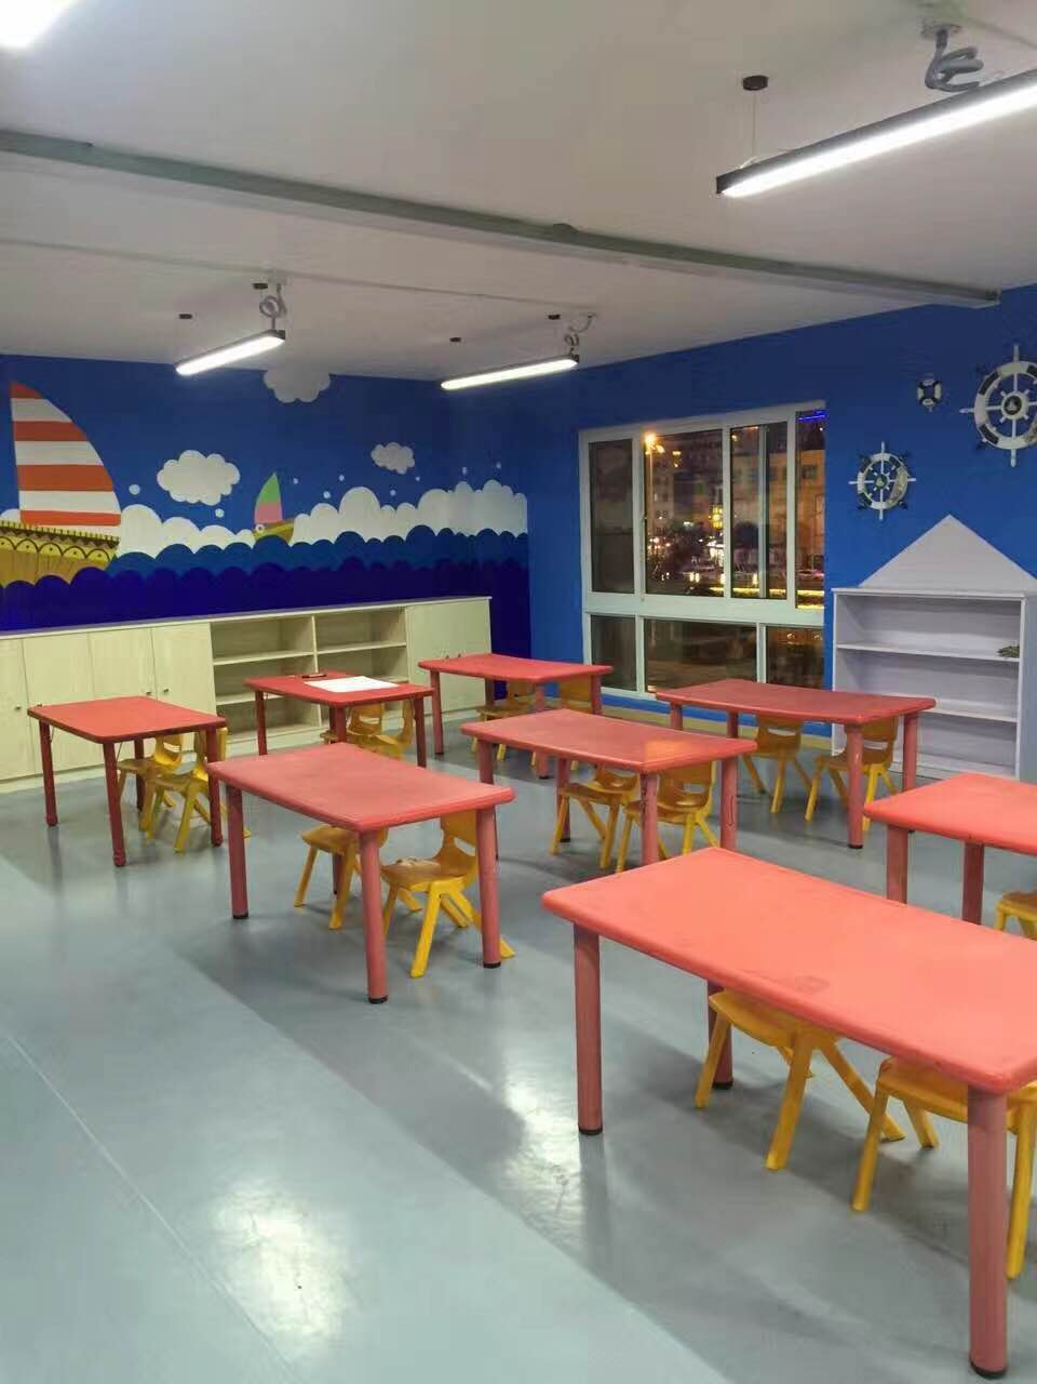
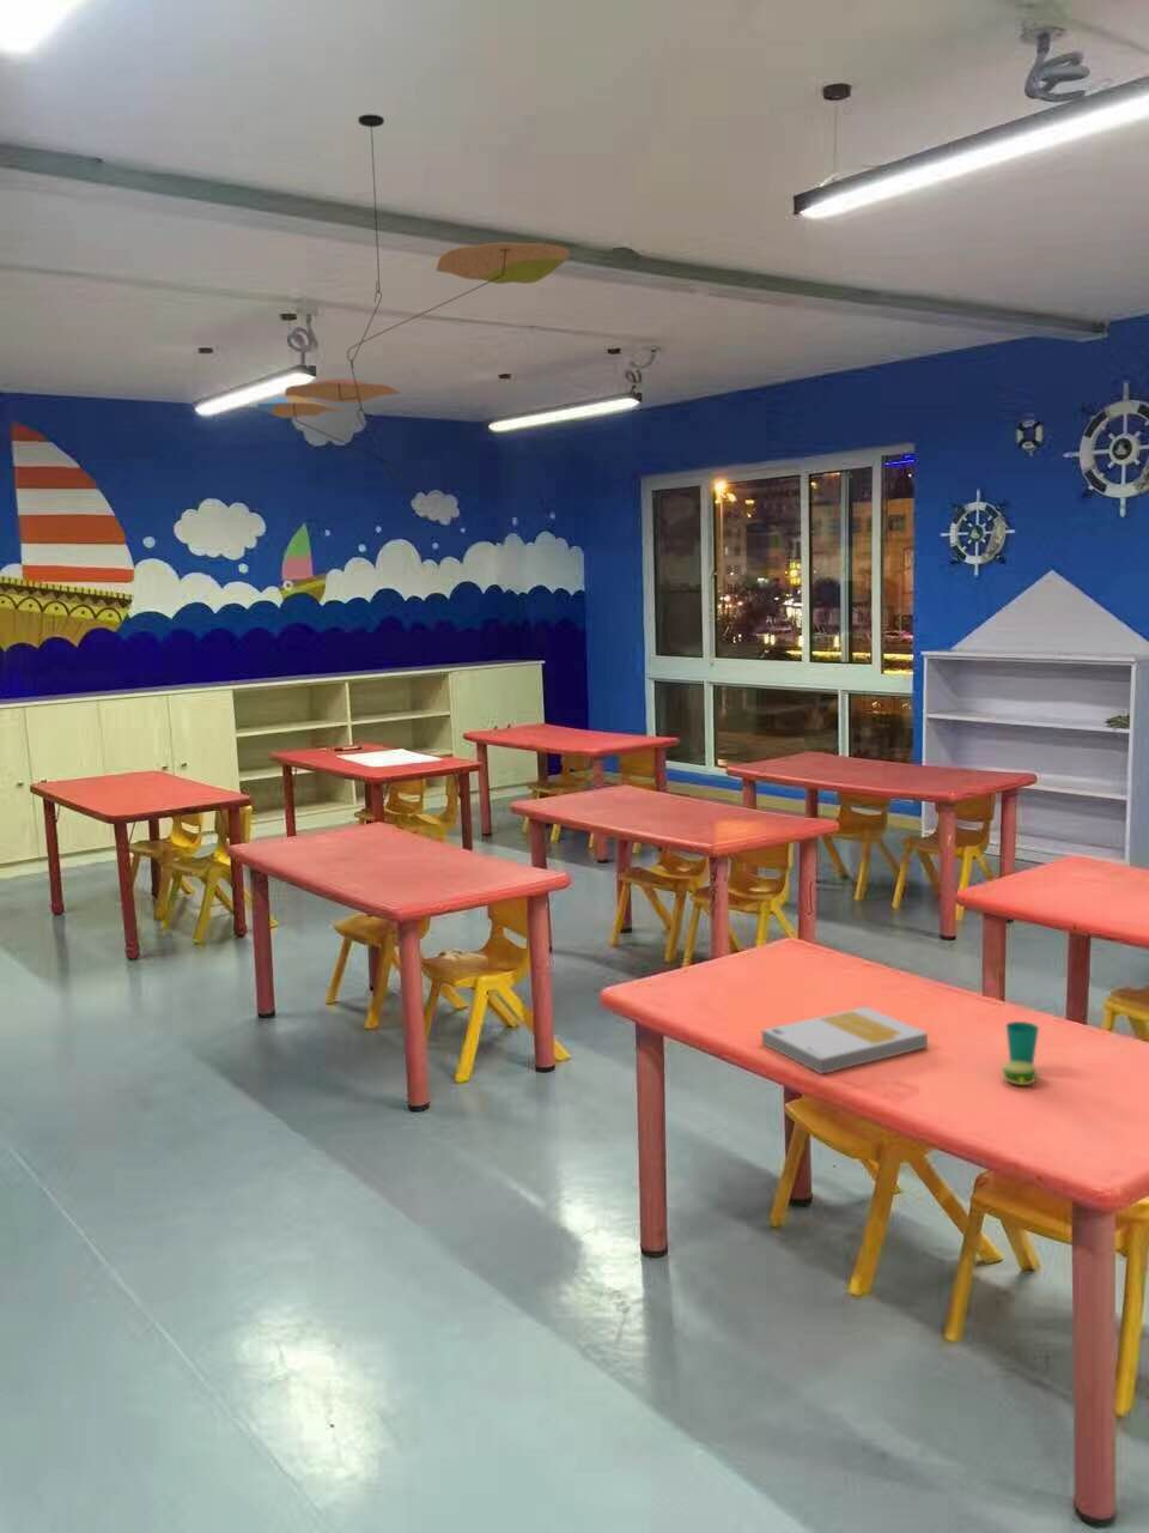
+ book [762,1006,929,1076]
+ ceiling mobile [256,113,571,480]
+ cup [1001,1020,1040,1086]
